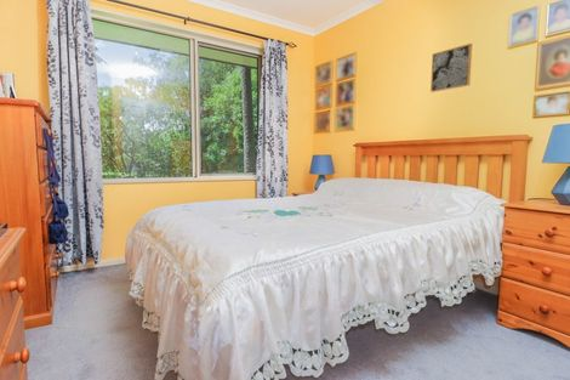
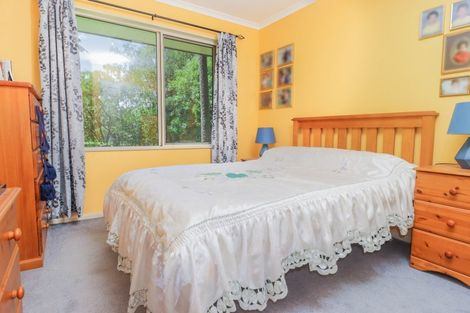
- wall art [429,42,473,93]
